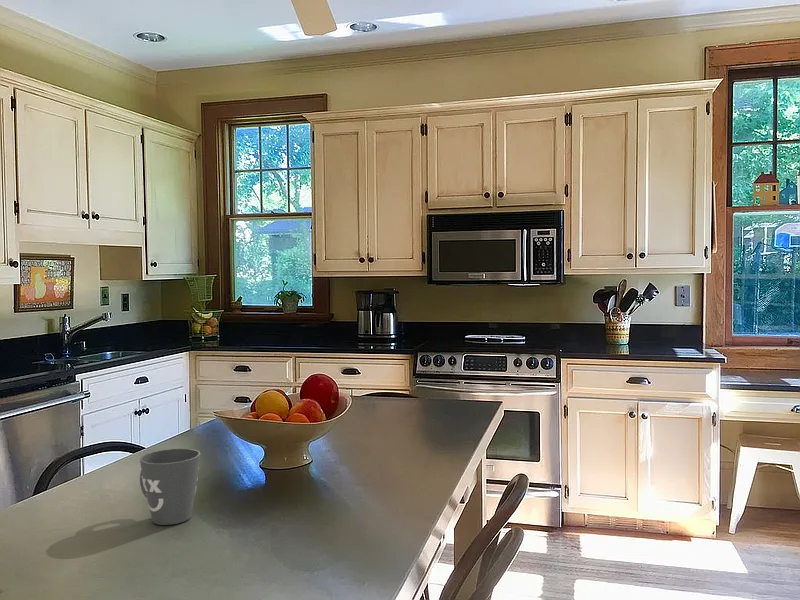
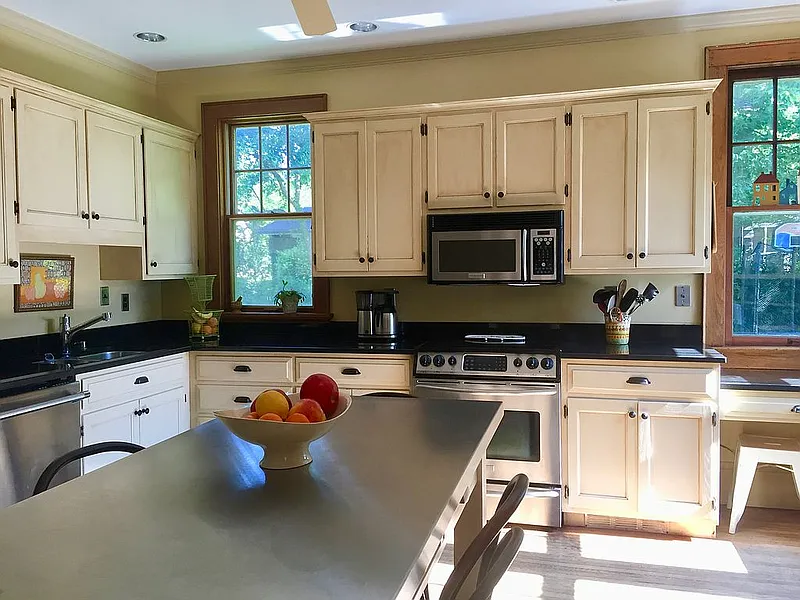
- mug [139,447,201,526]
